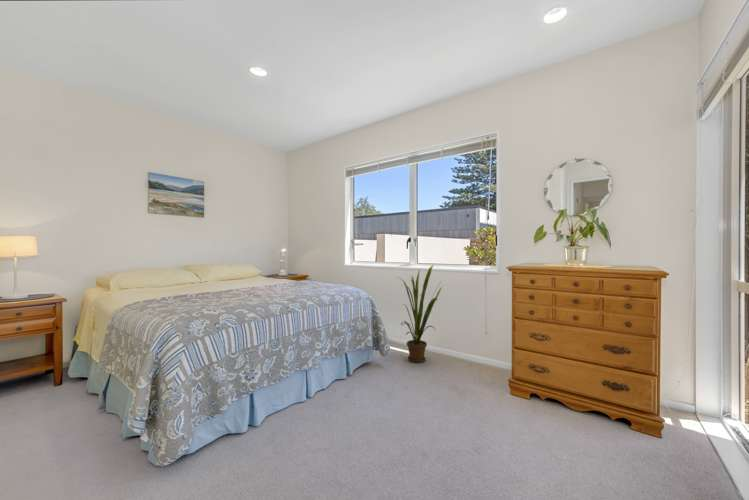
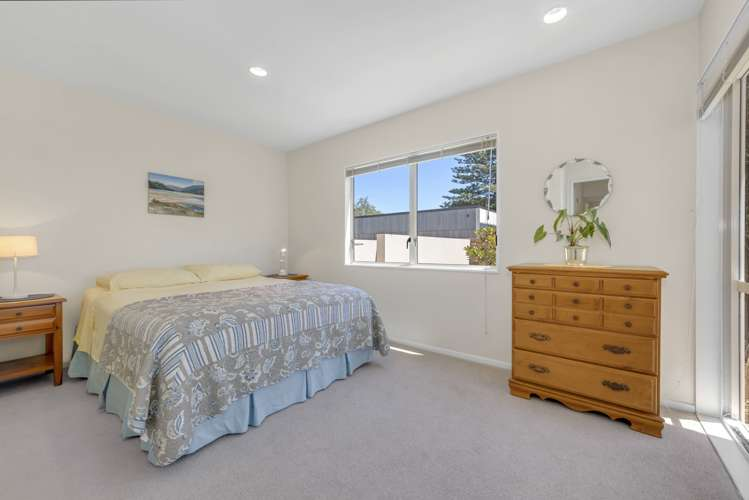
- house plant [397,264,443,364]
